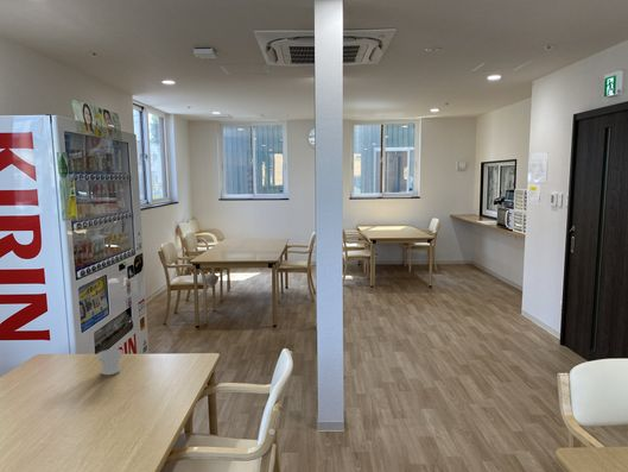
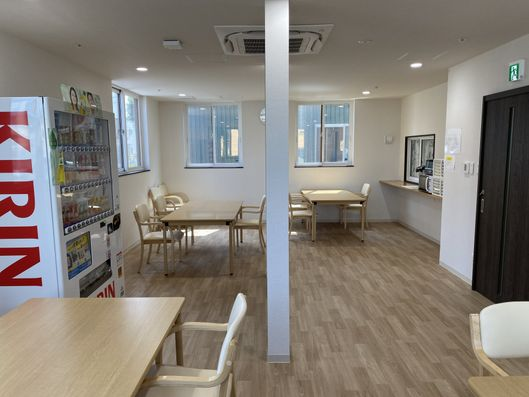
- cup [95,348,123,376]
